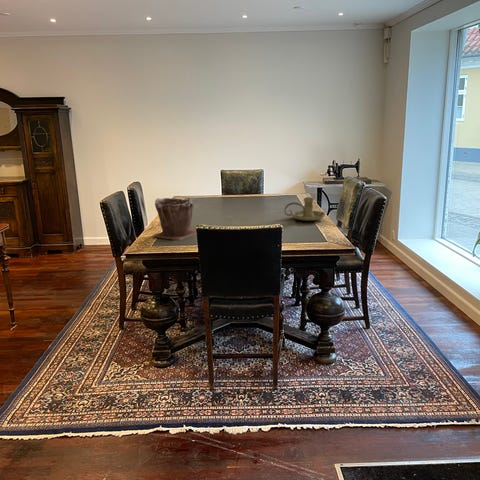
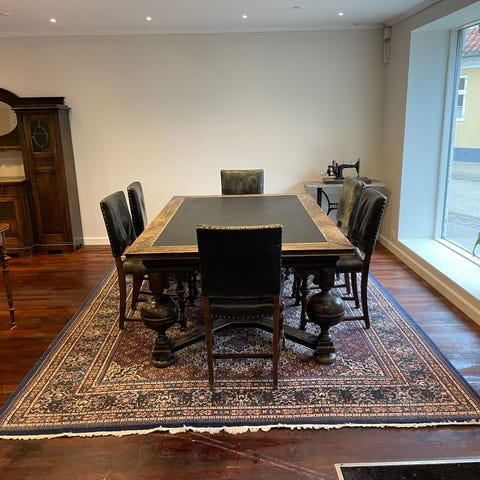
- candle holder [283,196,326,222]
- plant pot [151,197,197,241]
